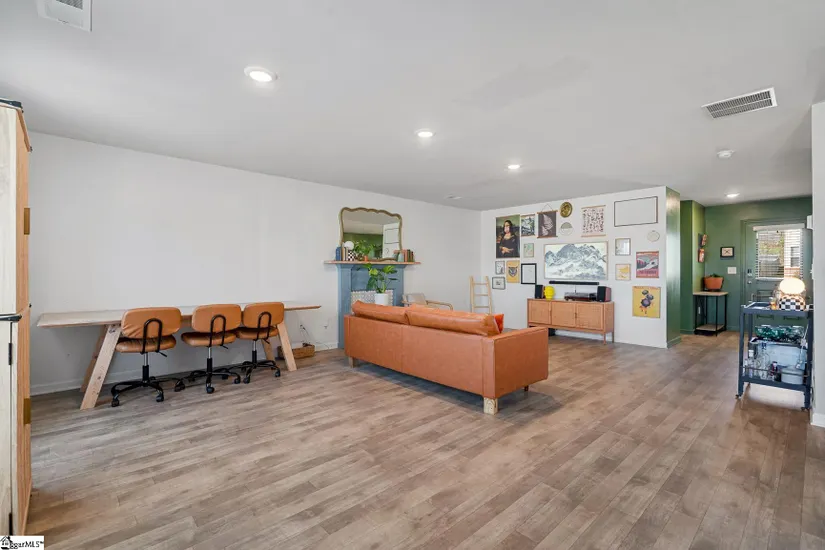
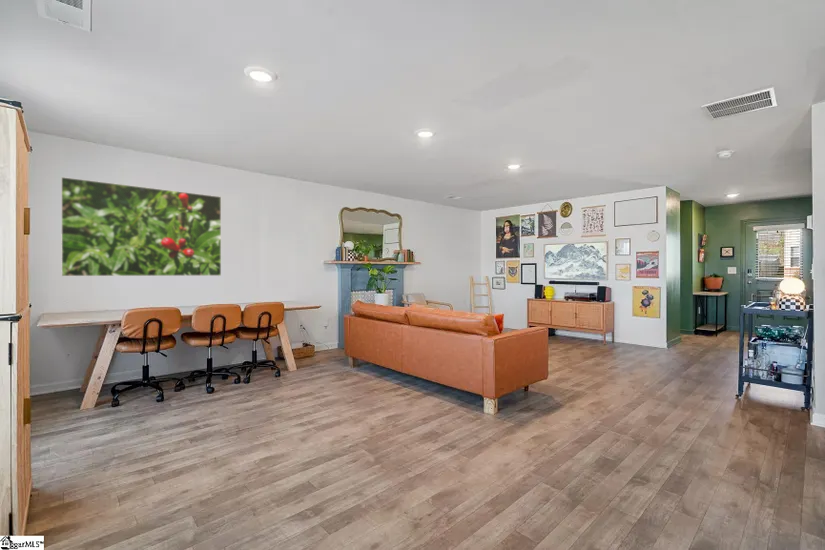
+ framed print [60,176,222,277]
